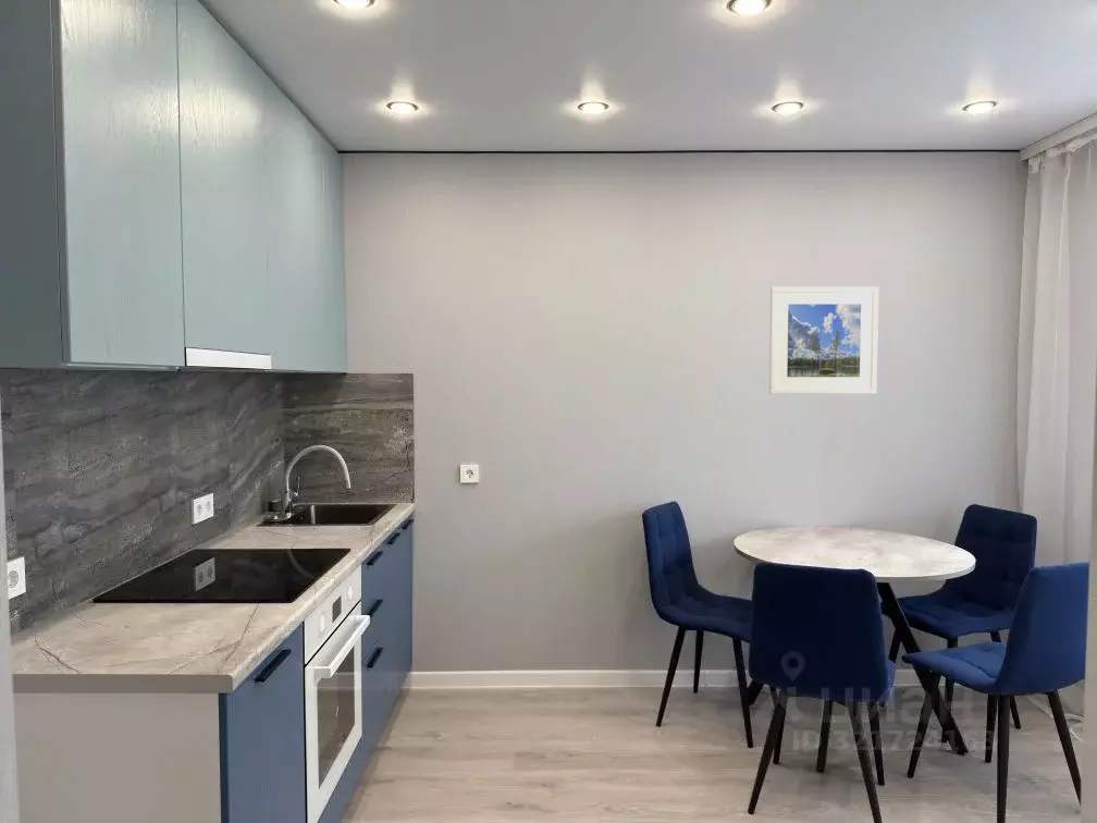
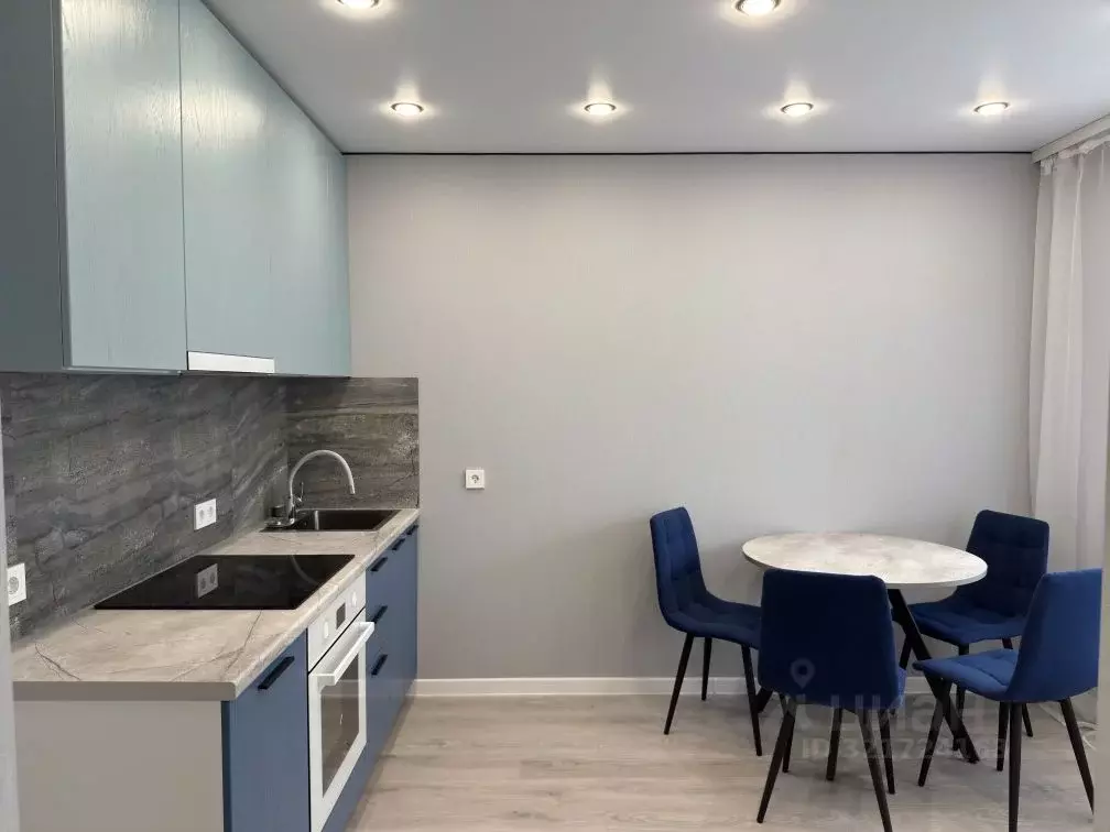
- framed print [768,286,879,395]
